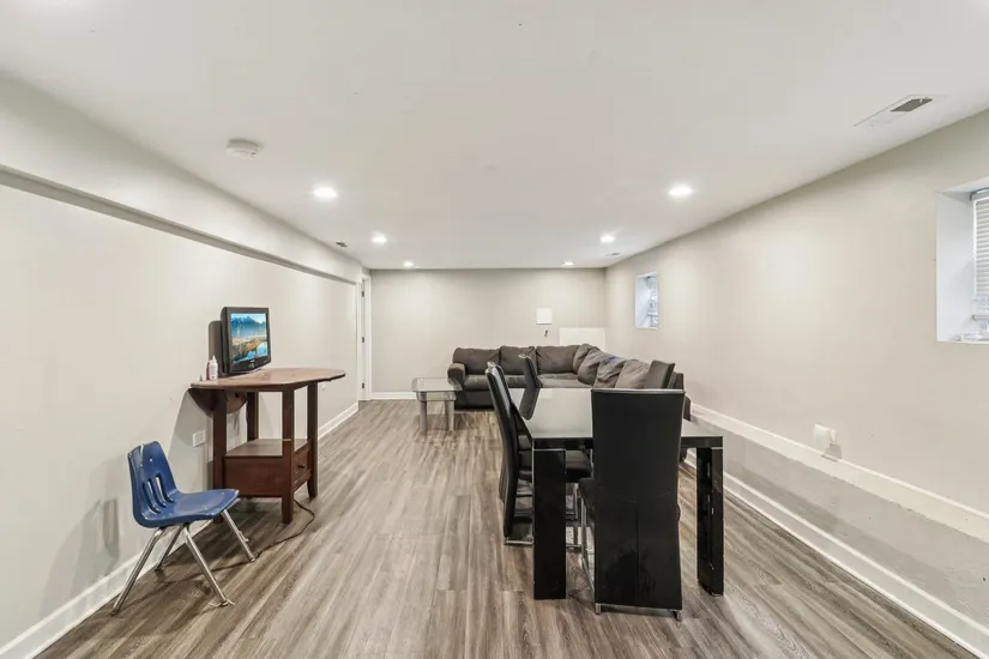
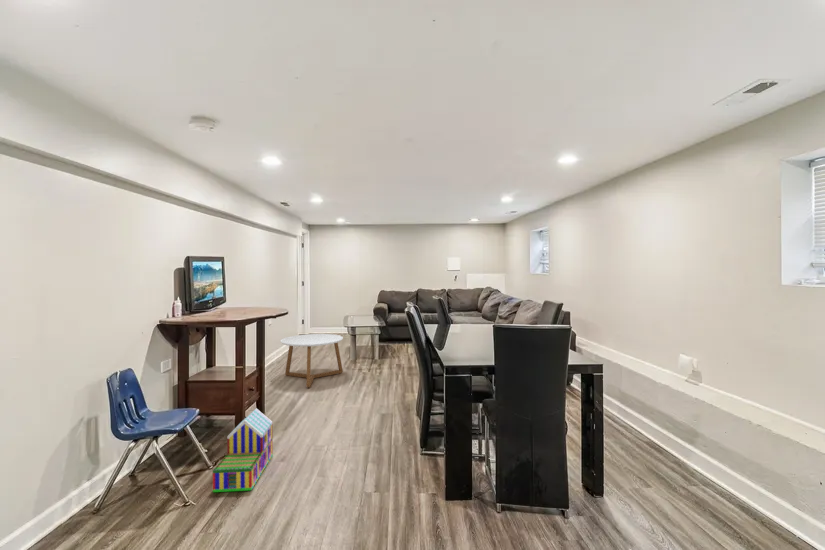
+ coffee table [279,333,344,388]
+ toy house [212,407,274,493]
